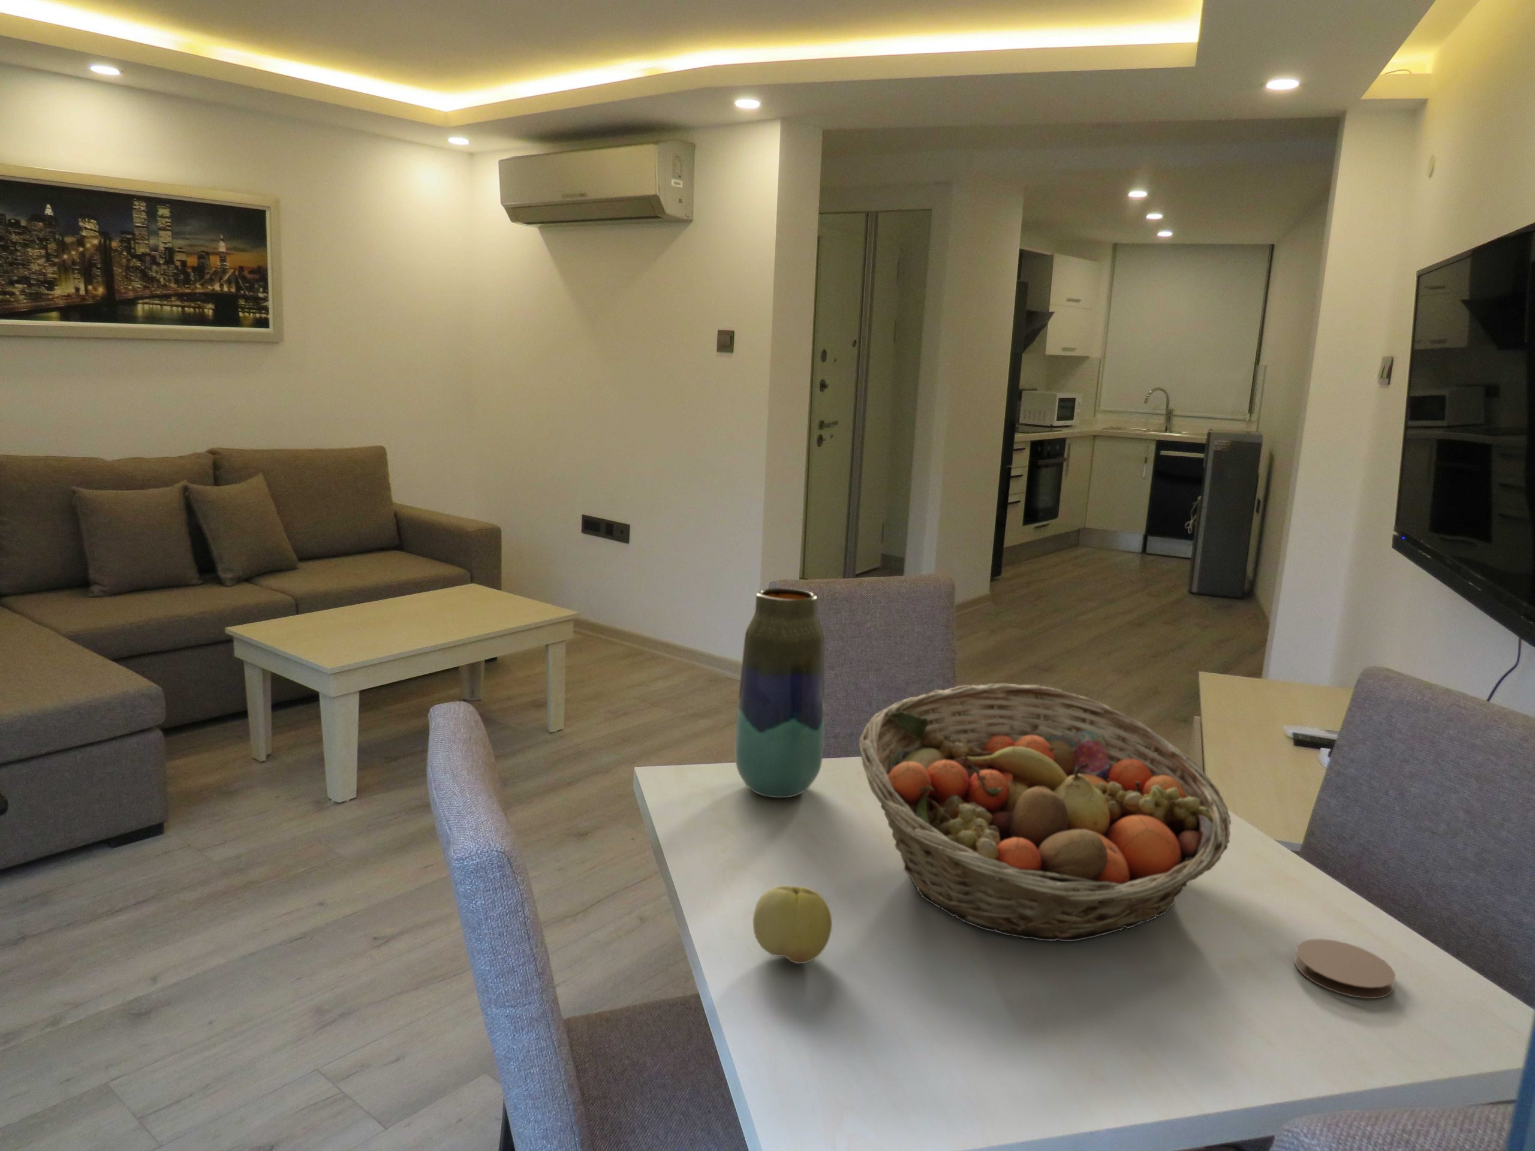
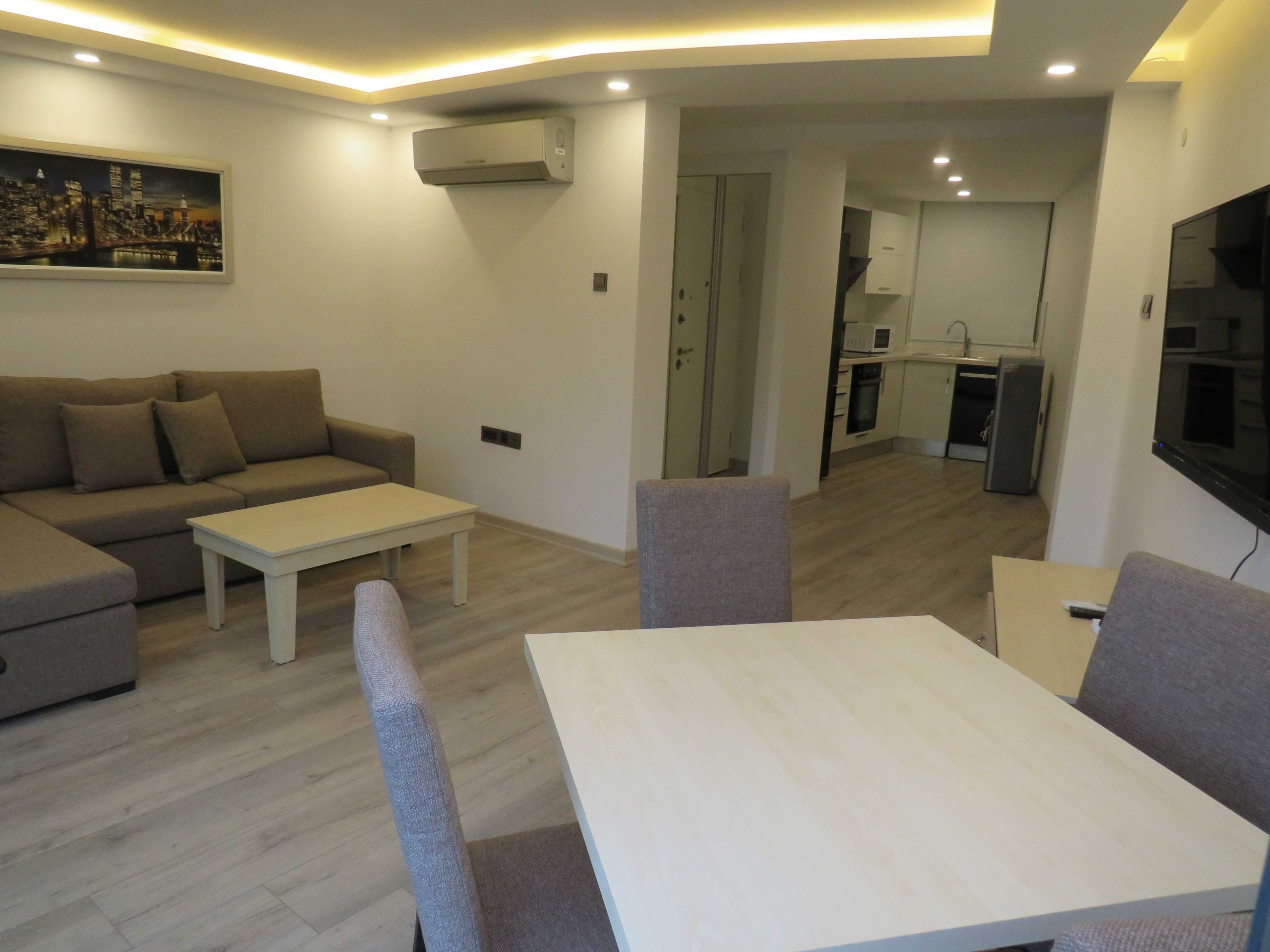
- vase [734,588,826,798]
- coaster [1294,938,1396,1000]
- apple [753,885,833,965]
- fruit basket [858,683,1232,942]
